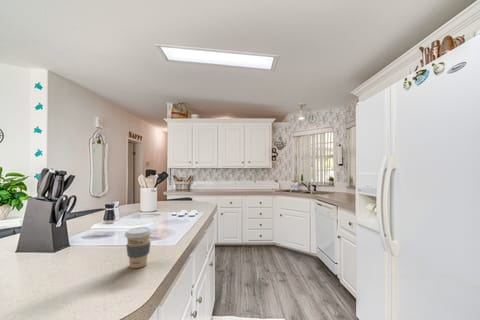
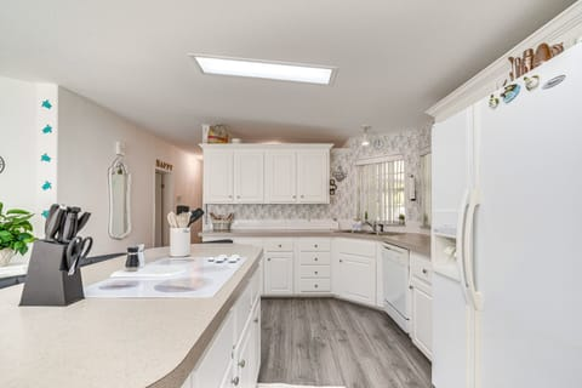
- coffee cup [123,226,153,269]
